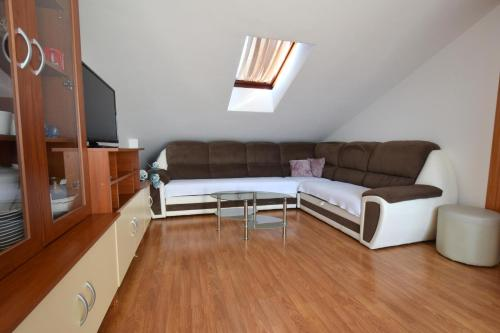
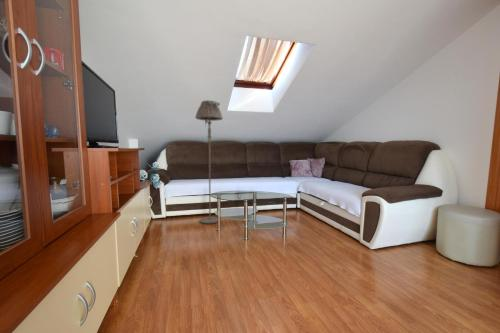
+ floor lamp [194,99,224,225]
